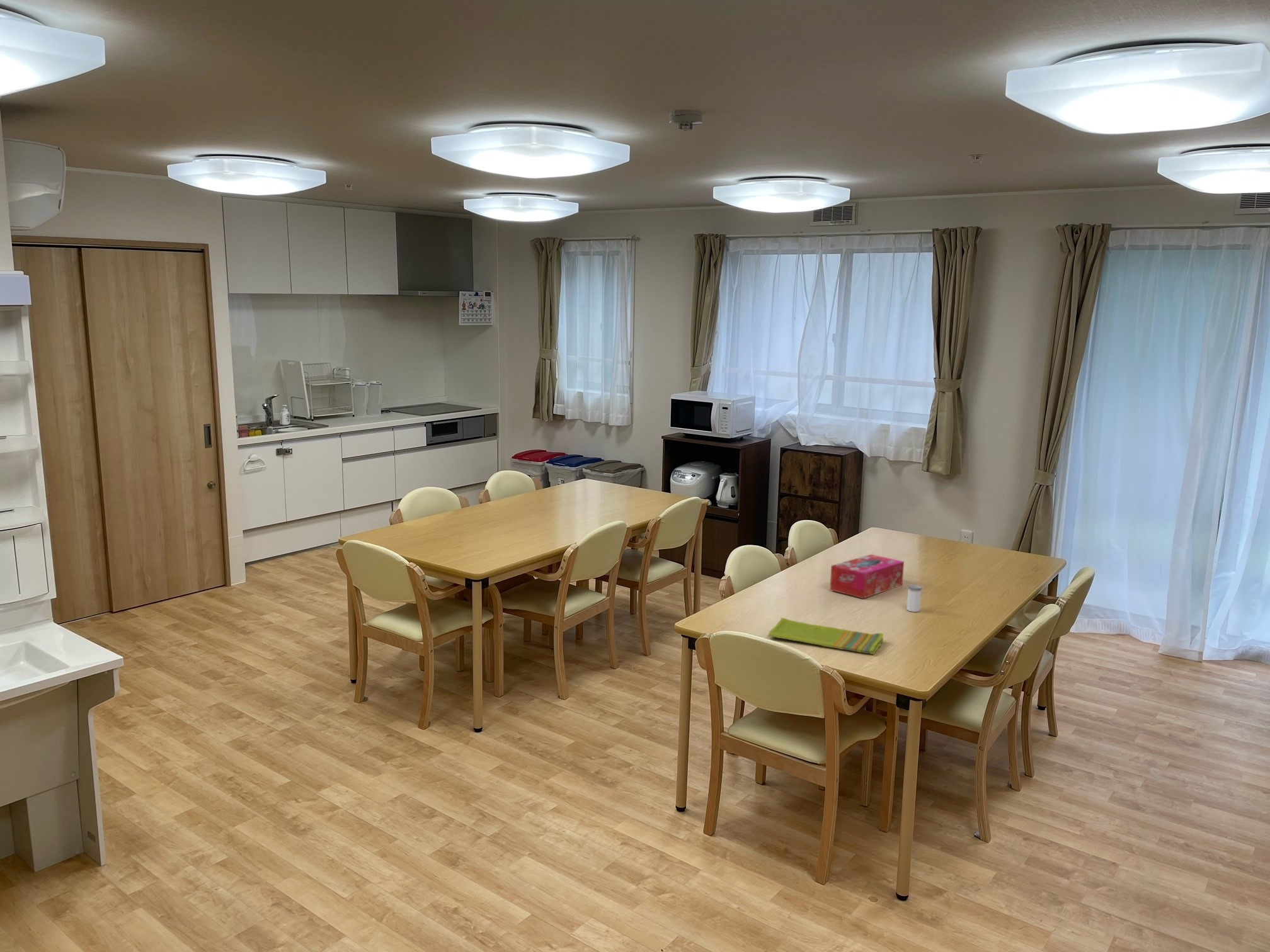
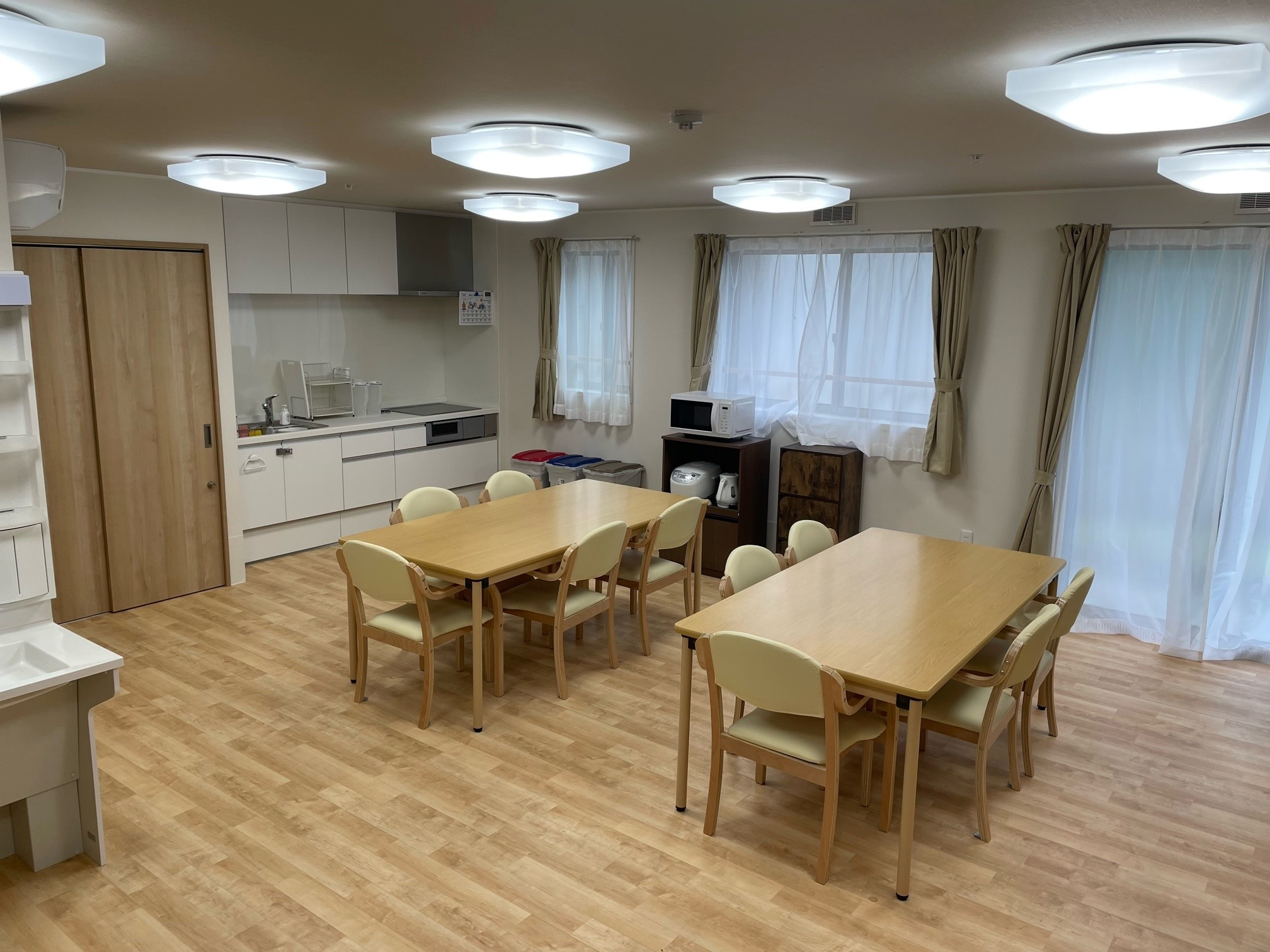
- salt shaker [906,584,923,613]
- tissue box [829,553,905,599]
- dish towel [768,617,884,655]
